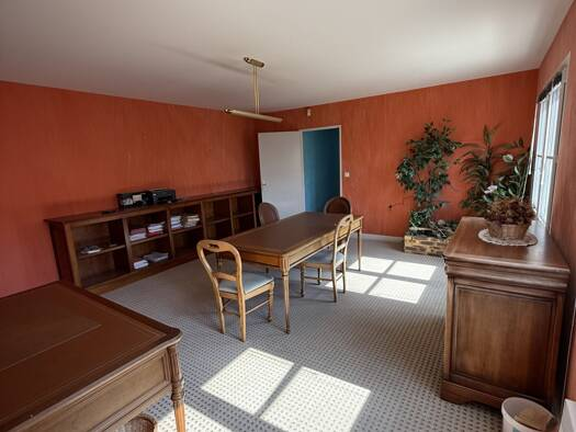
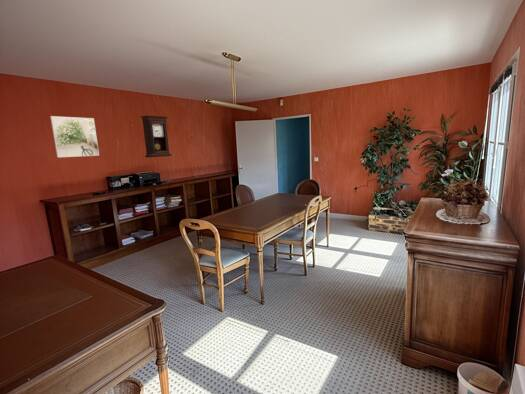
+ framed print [49,115,100,158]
+ pendulum clock [140,115,173,158]
